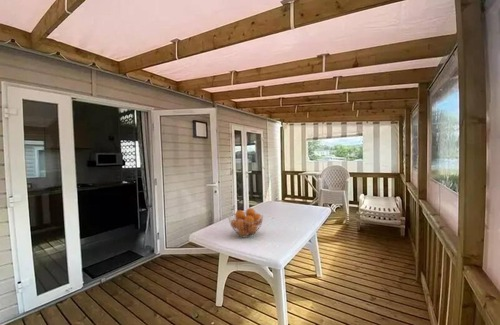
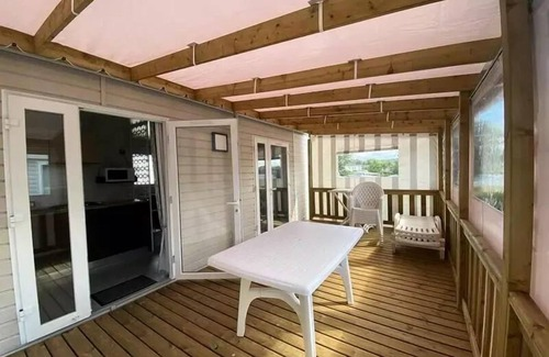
- fruit basket [228,207,264,239]
